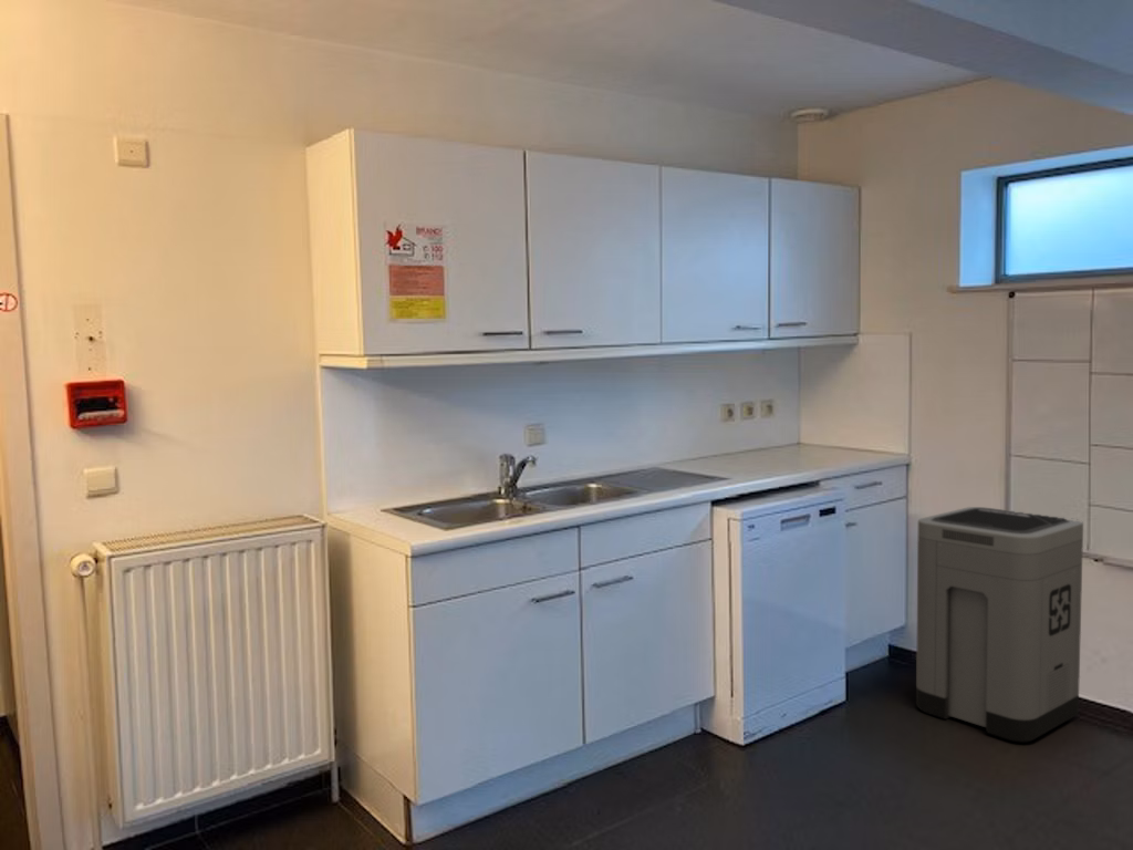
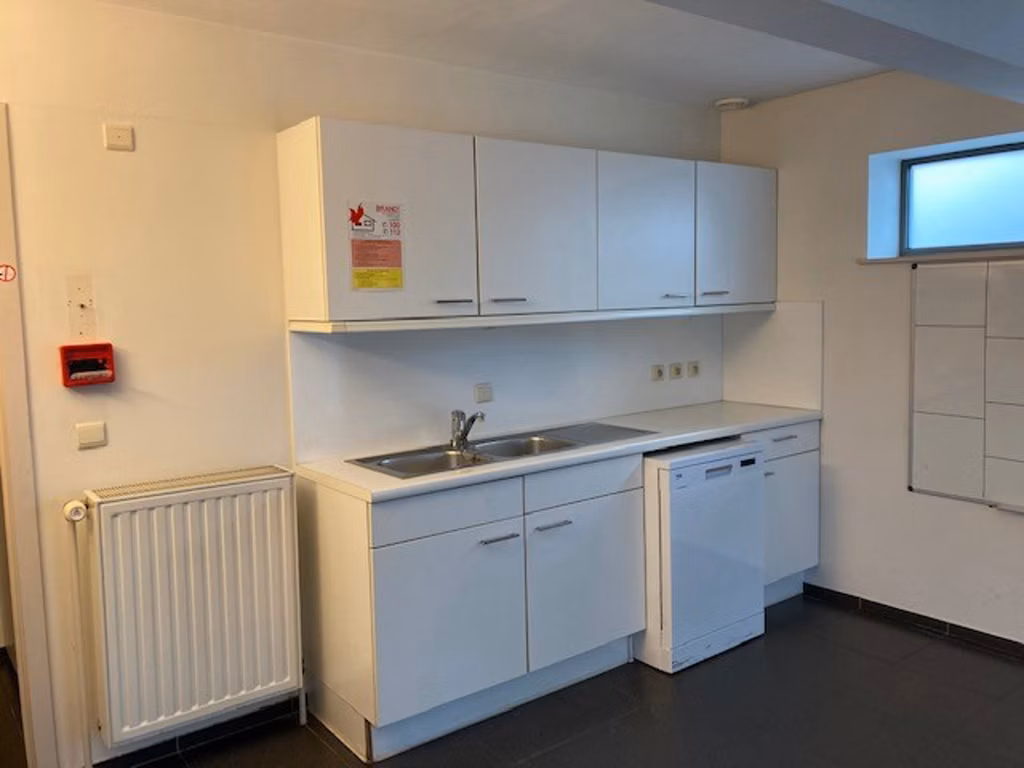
- trash can [915,506,1084,744]
